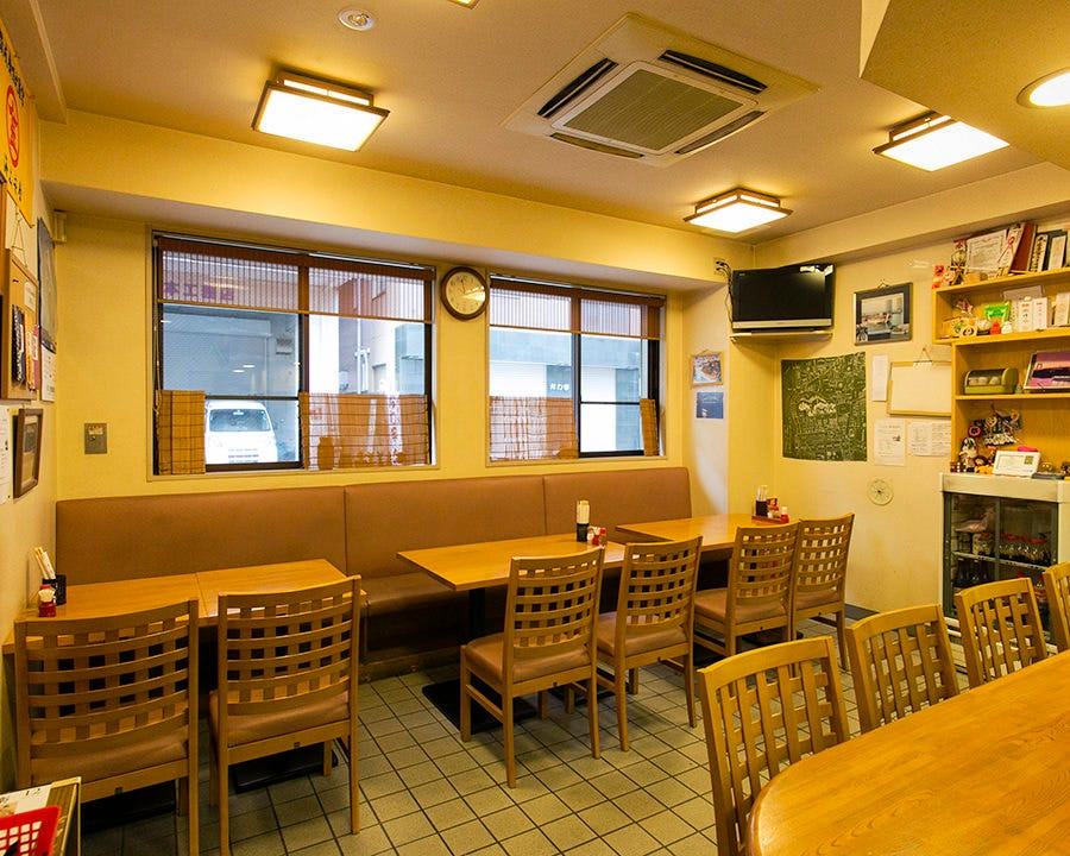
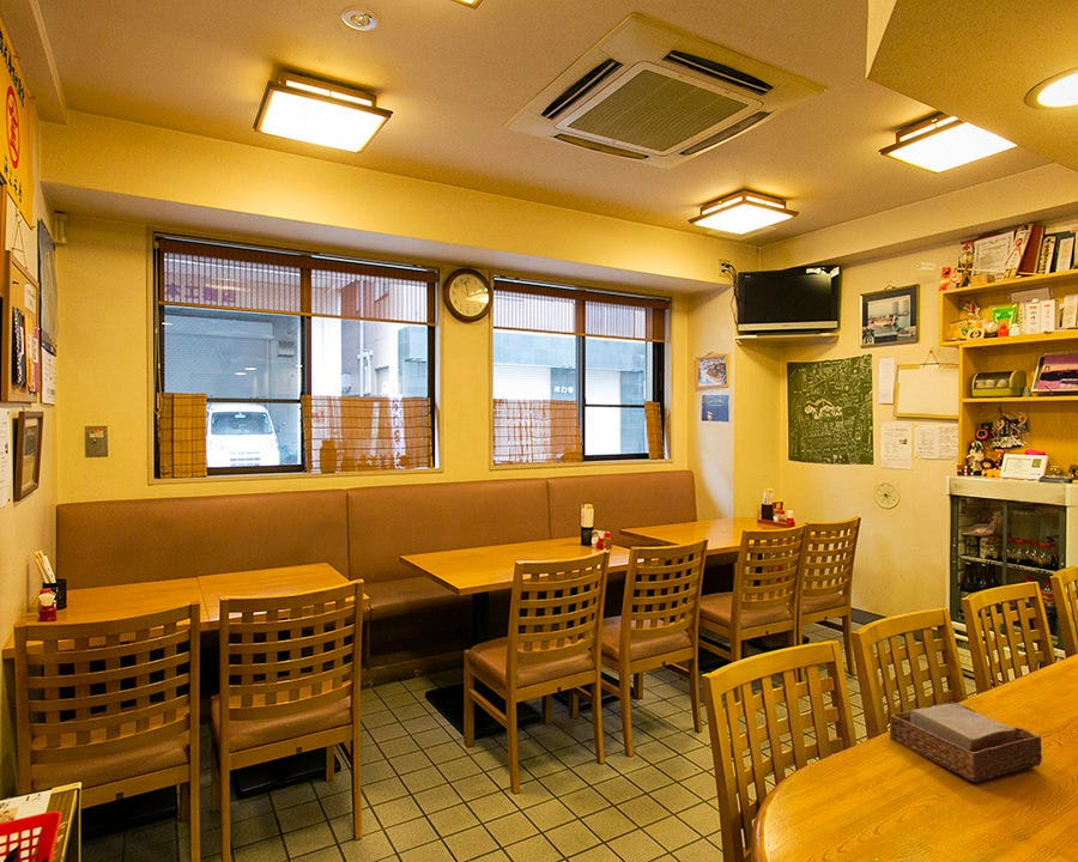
+ napkin holder [889,700,1043,784]
